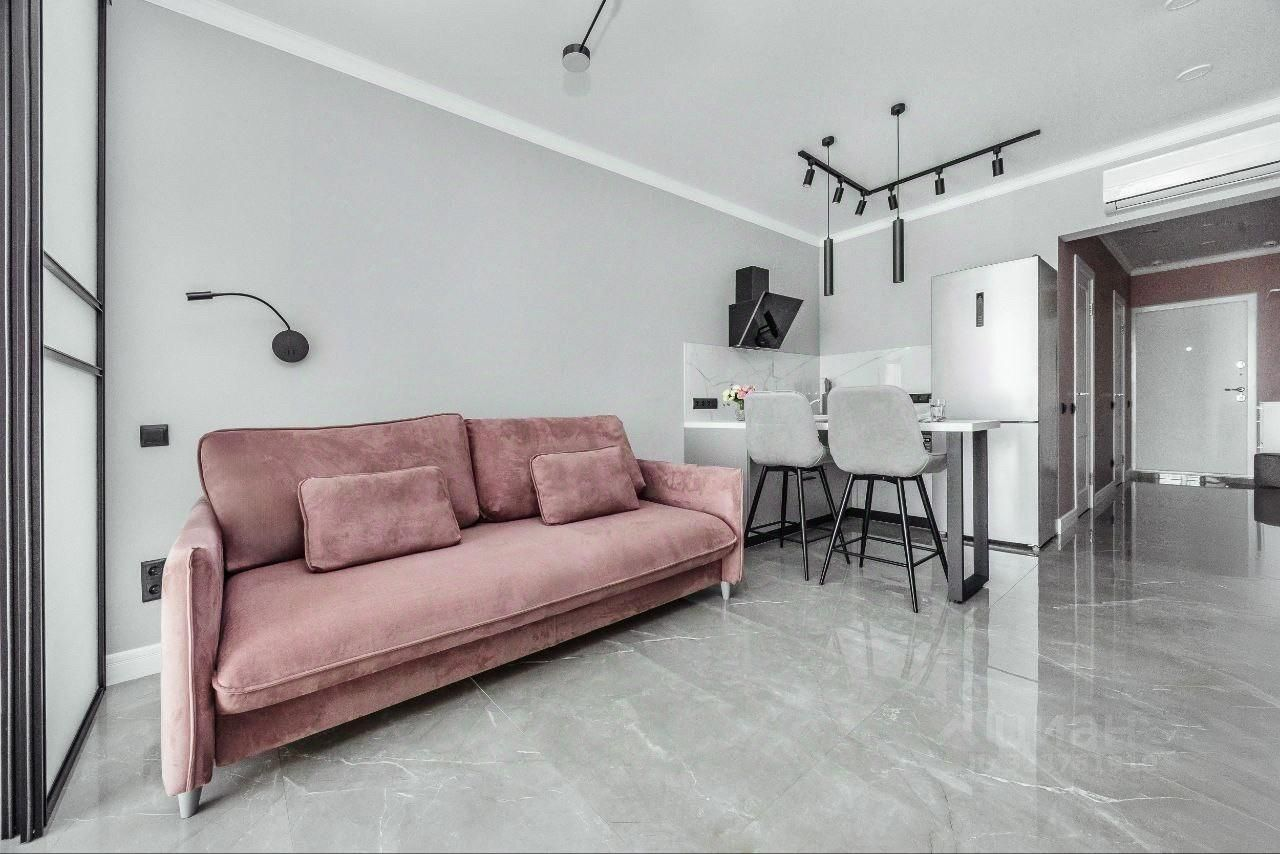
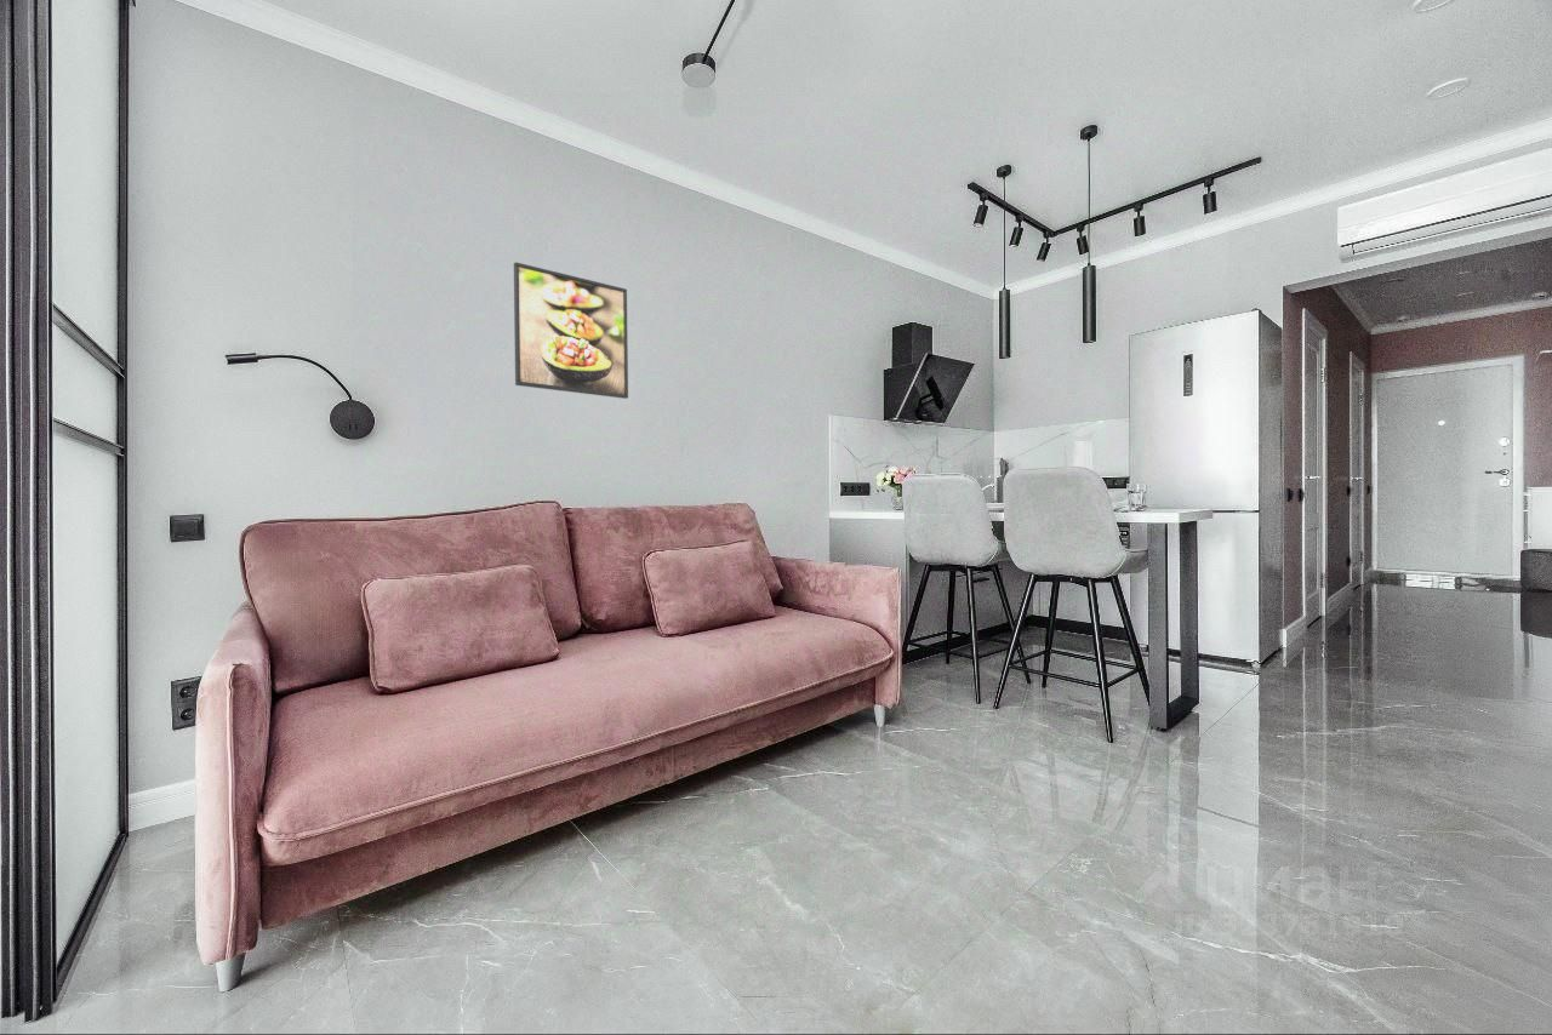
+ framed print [513,261,629,400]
